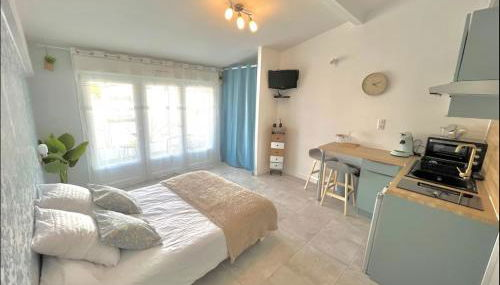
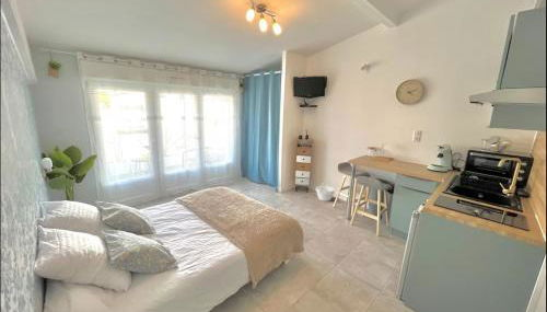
+ basket [315,181,336,203]
